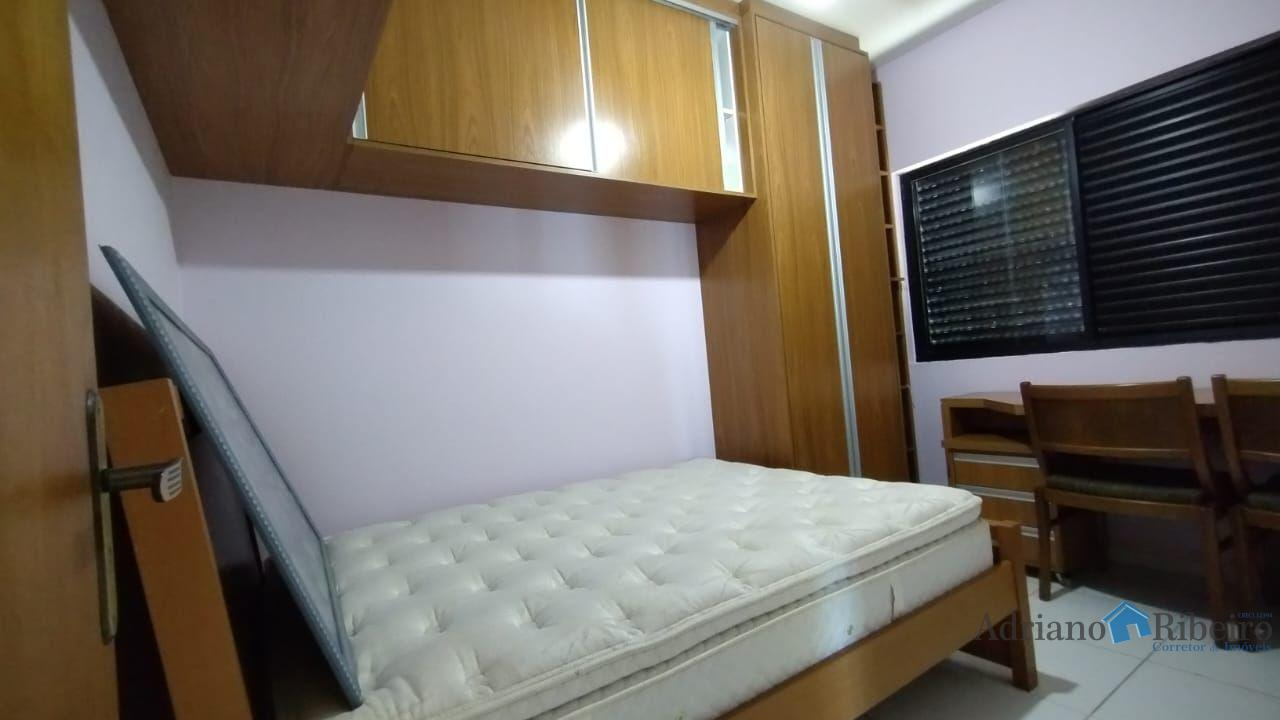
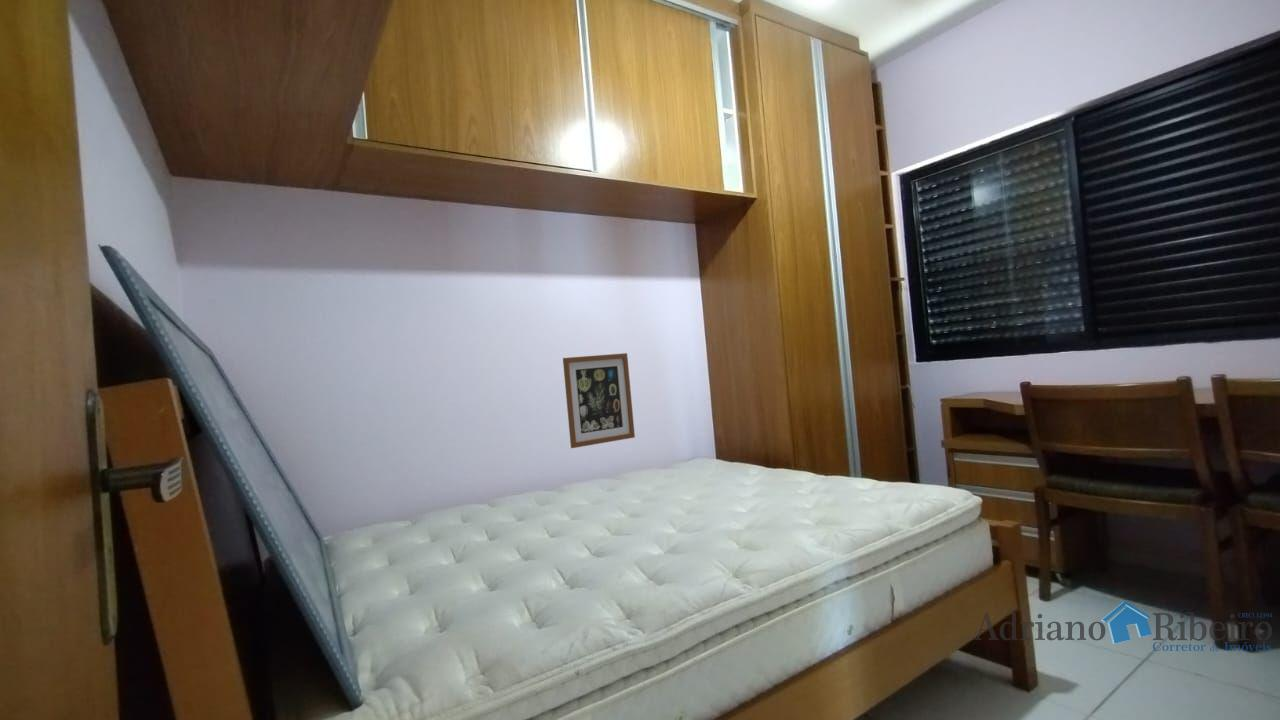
+ wall art [562,352,636,449]
